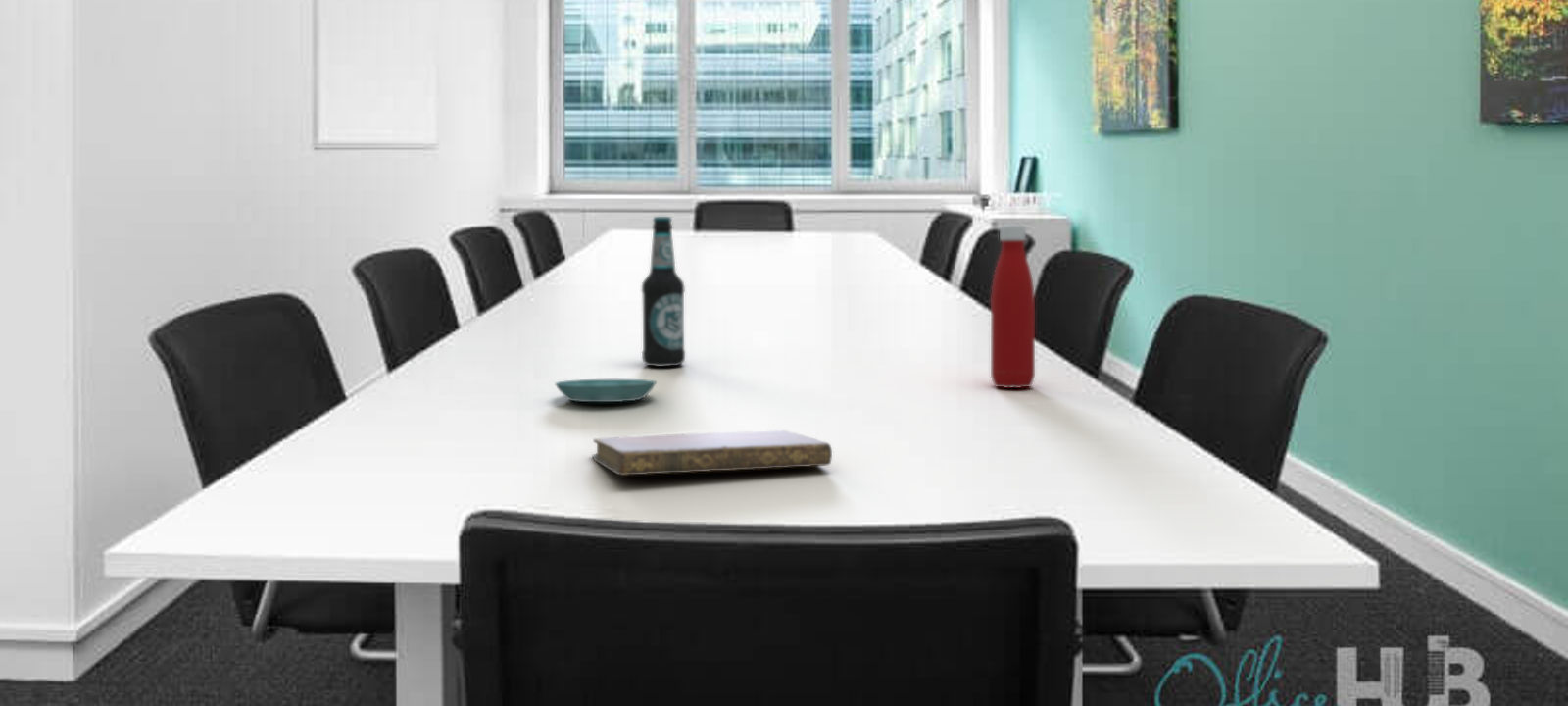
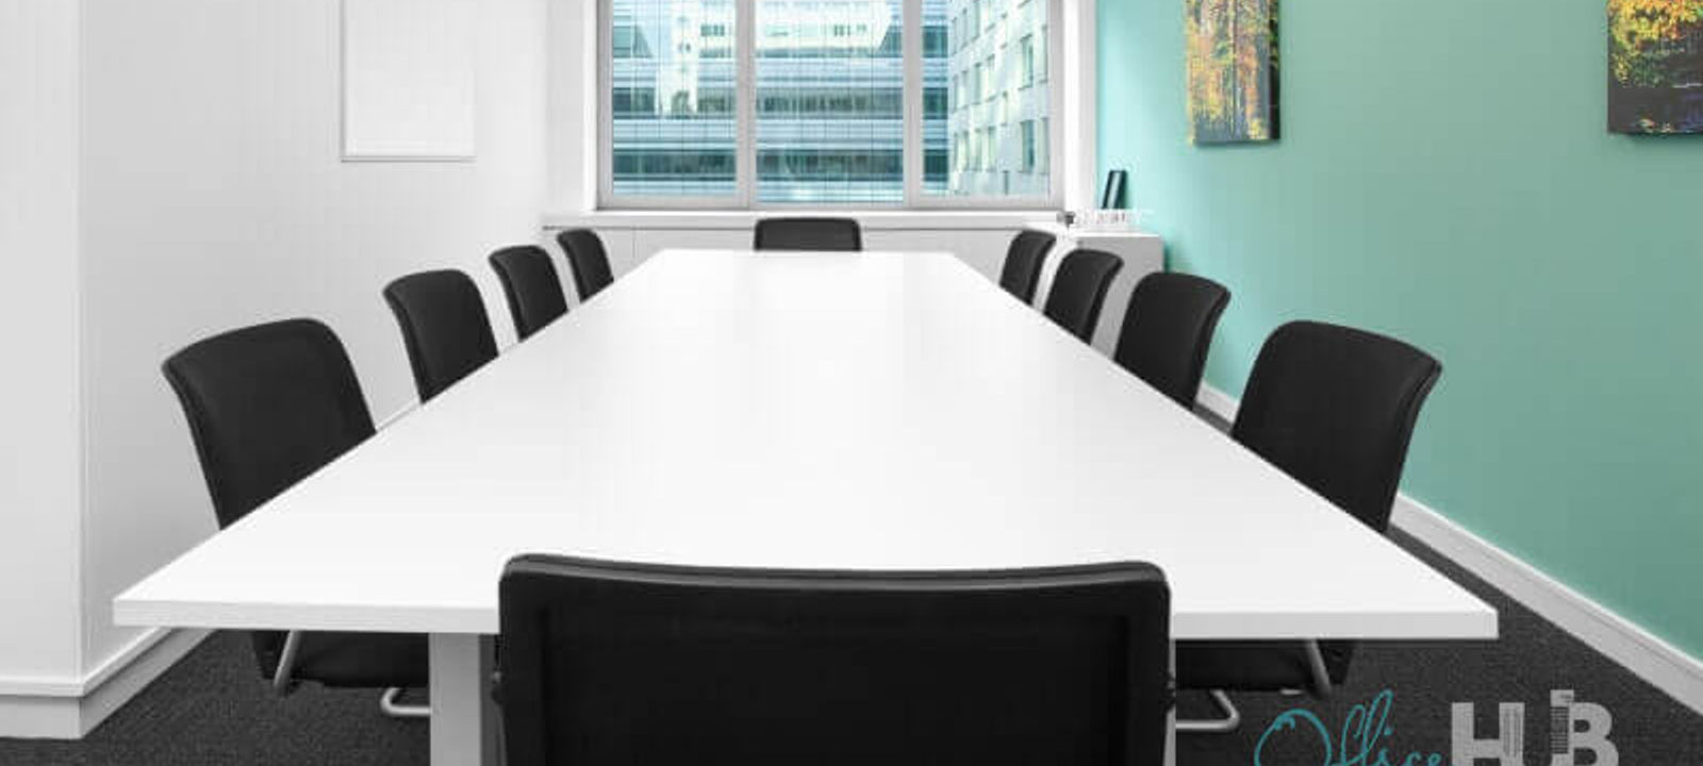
- saucer [554,378,658,403]
- notebook [591,429,833,477]
- bottle [641,216,686,368]
- bottle [990,224,1036,389]
